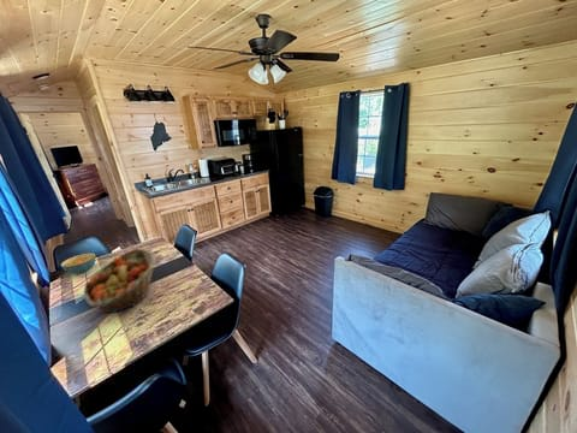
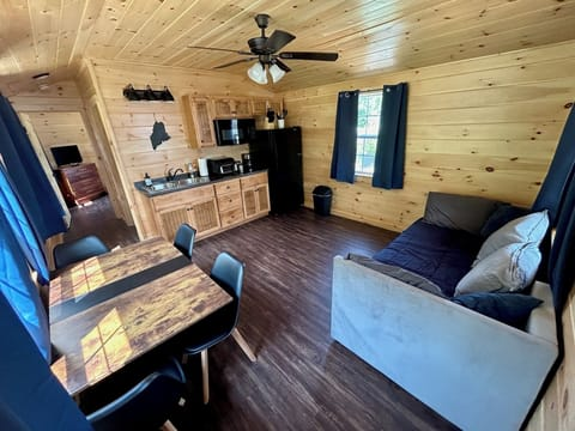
- cereal bowl [60,251,97,274]
- fruit basket [83,248,157,314]
